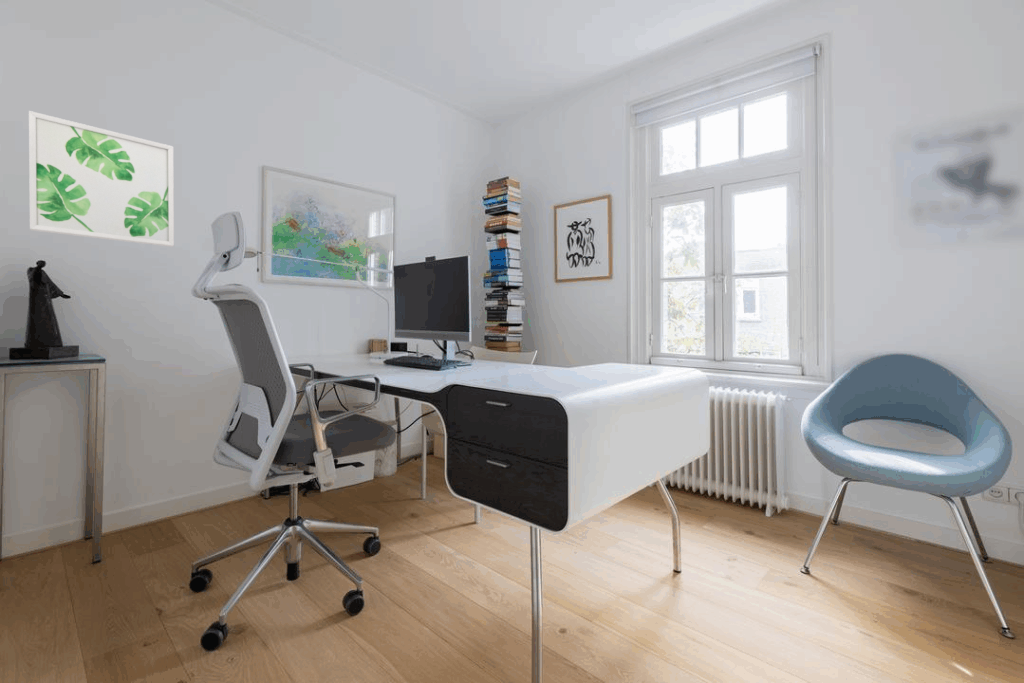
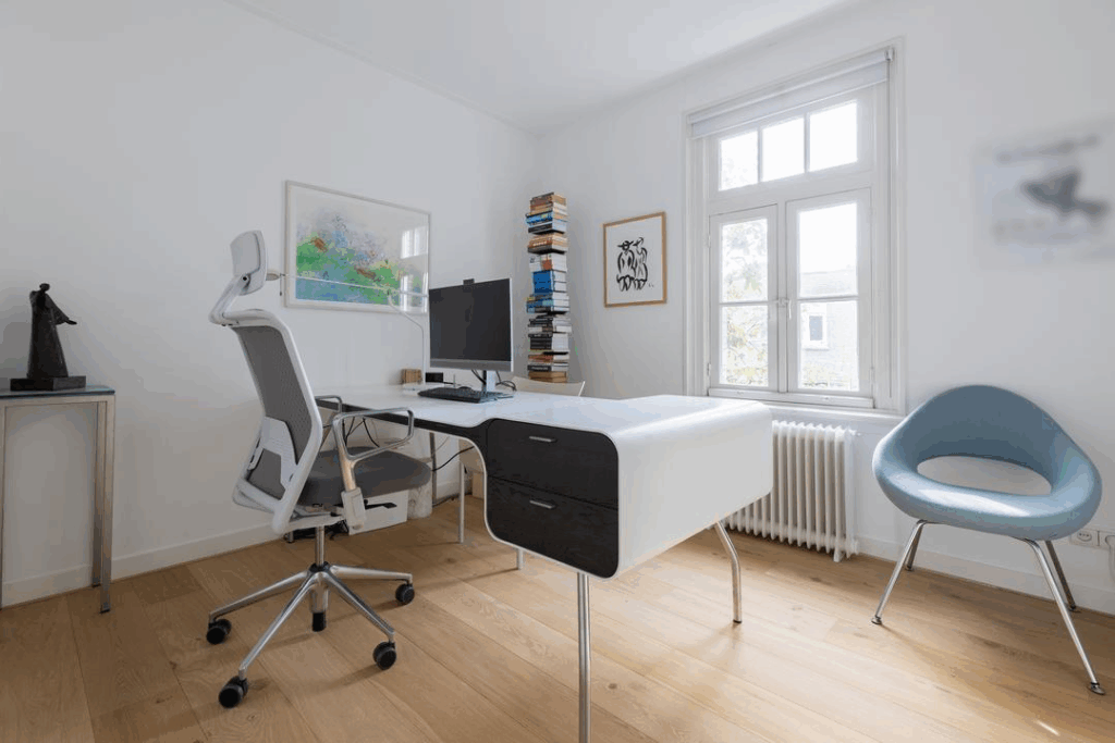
- wall art [28,110,175,248]
